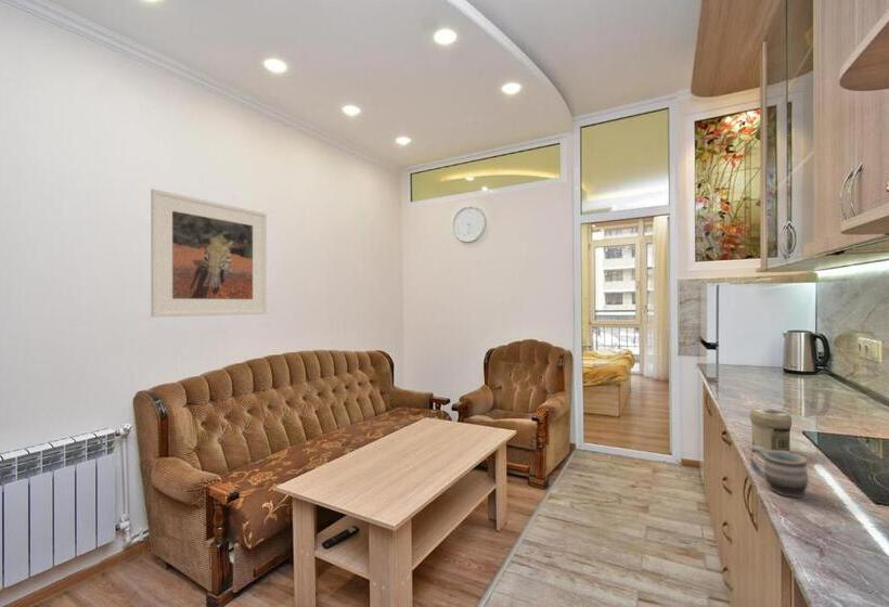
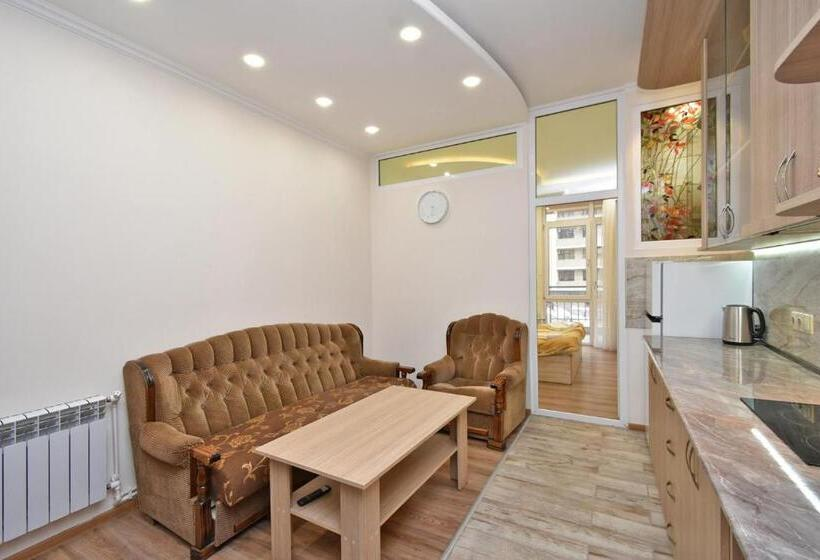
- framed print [150,188,268,319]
- jar [749,408,793,452]
- mug [750,447,810,499]
